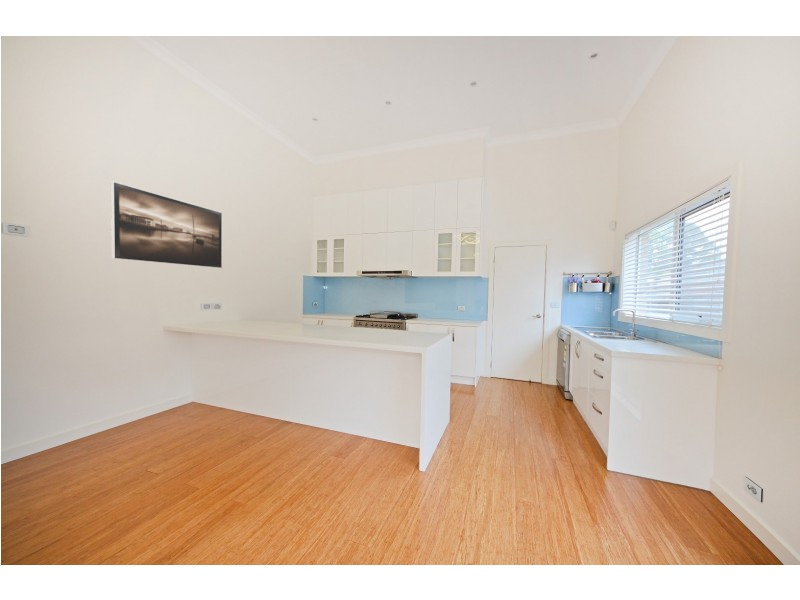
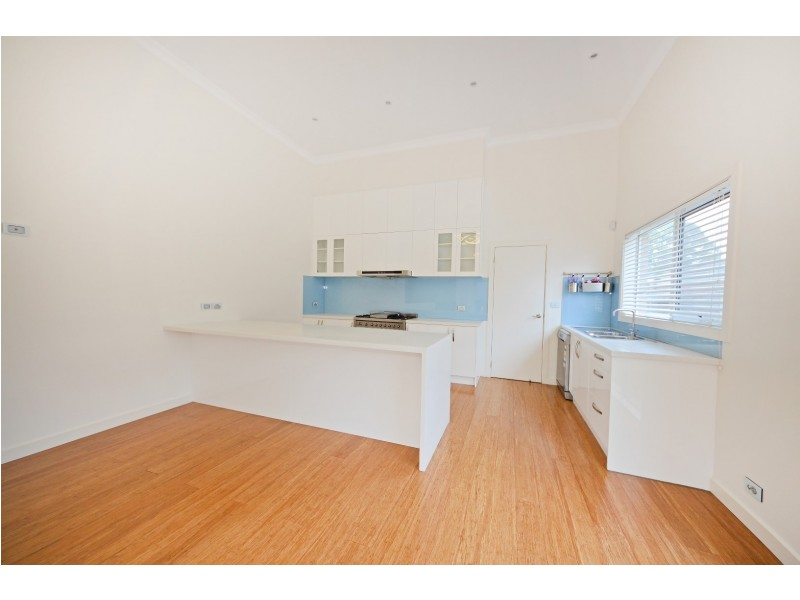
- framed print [110,181,223,269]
